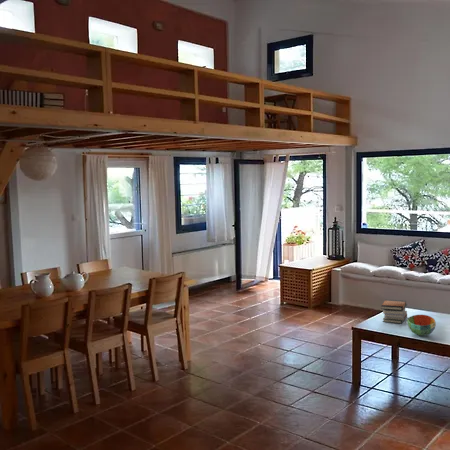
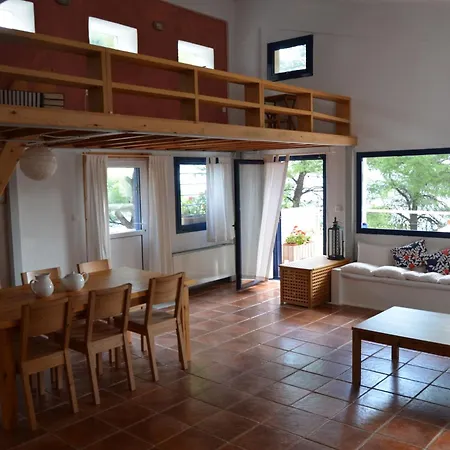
- book stack [380,298,408,324]
- bowl [407,314,437,336]
